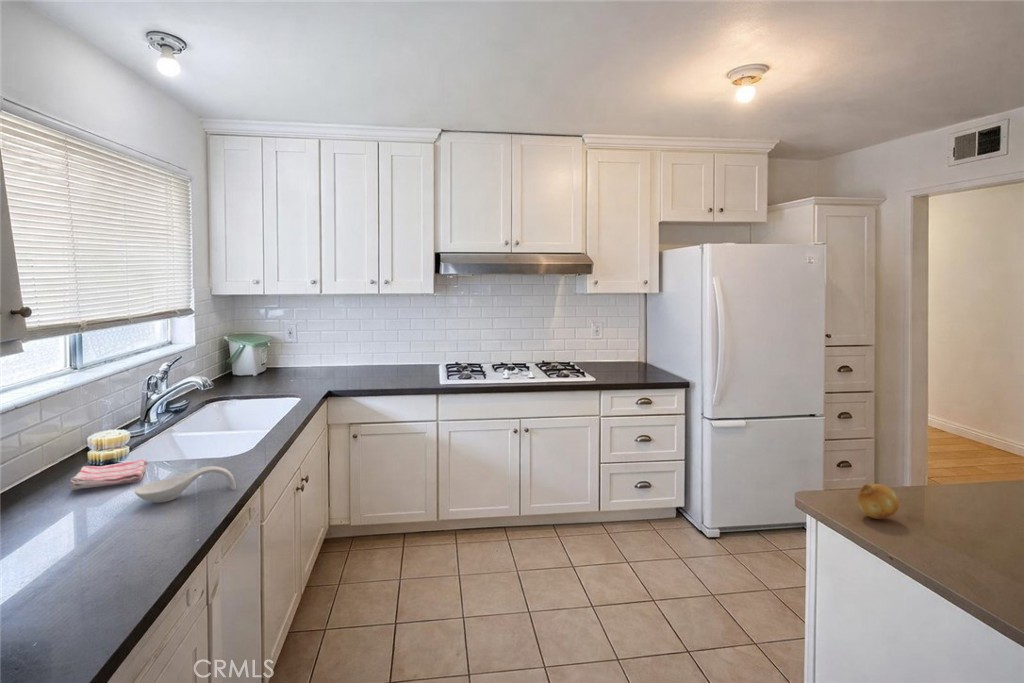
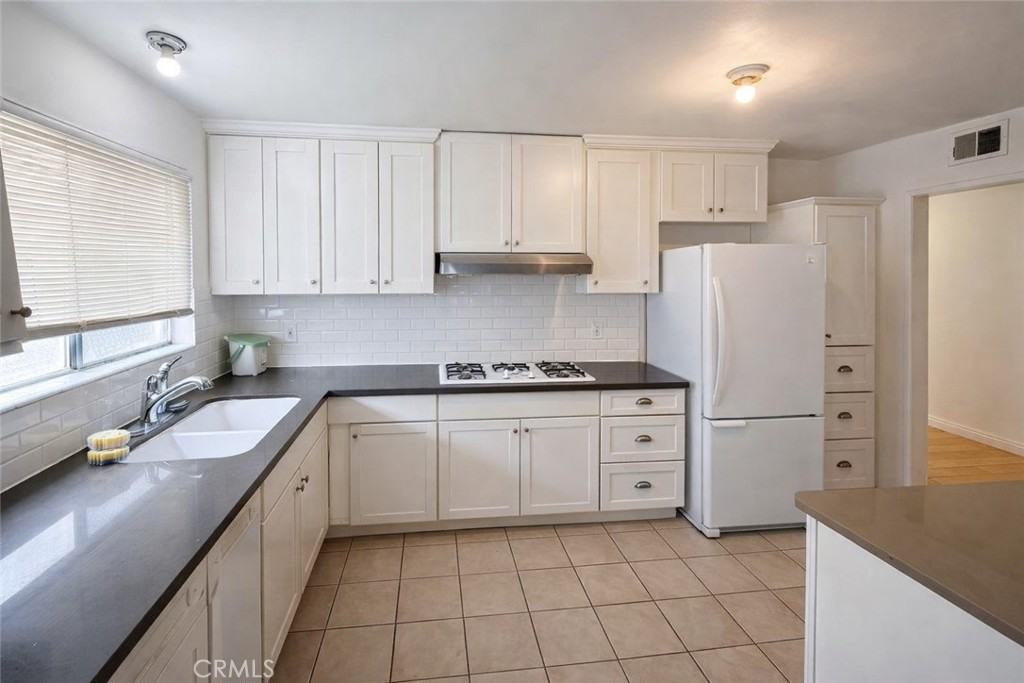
- dish towel [69,458,148,491]
- spoon rest [134,465,237,503]
- fruit [856,483,900,520]
